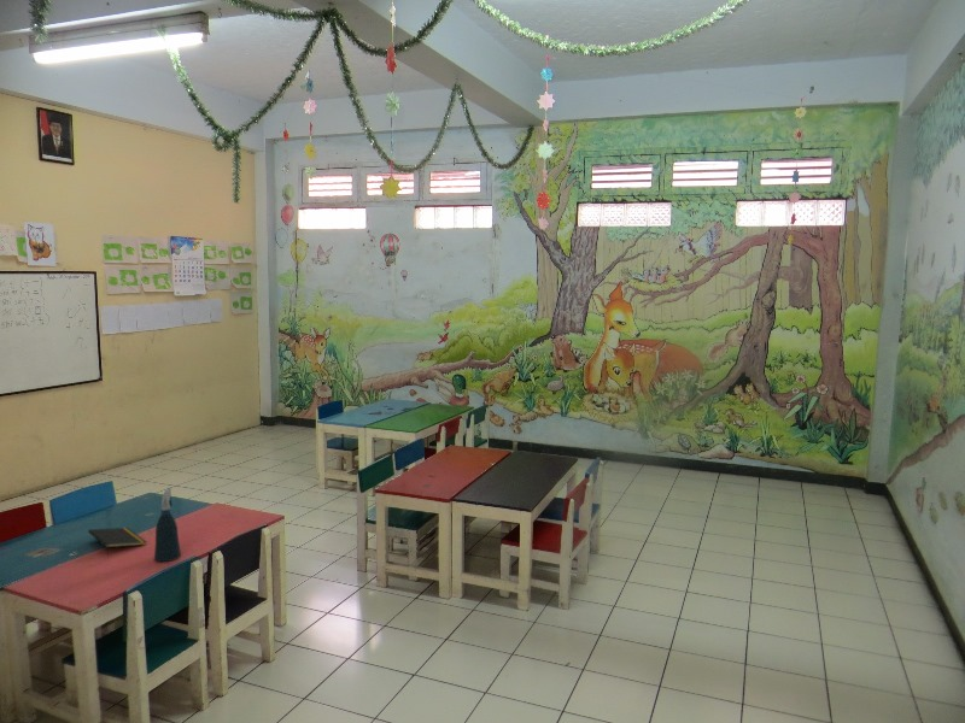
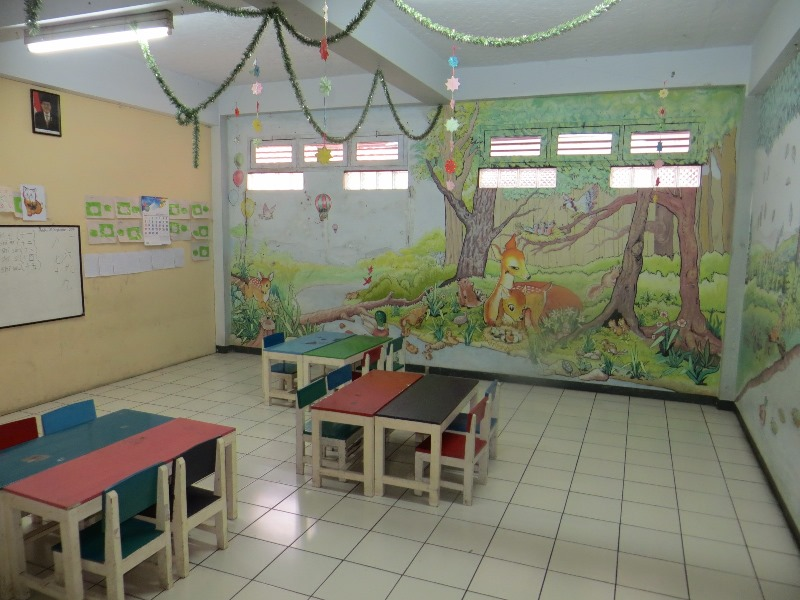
- spray bottle [153,487,182,563]
- notepad [87,527,148,556]
